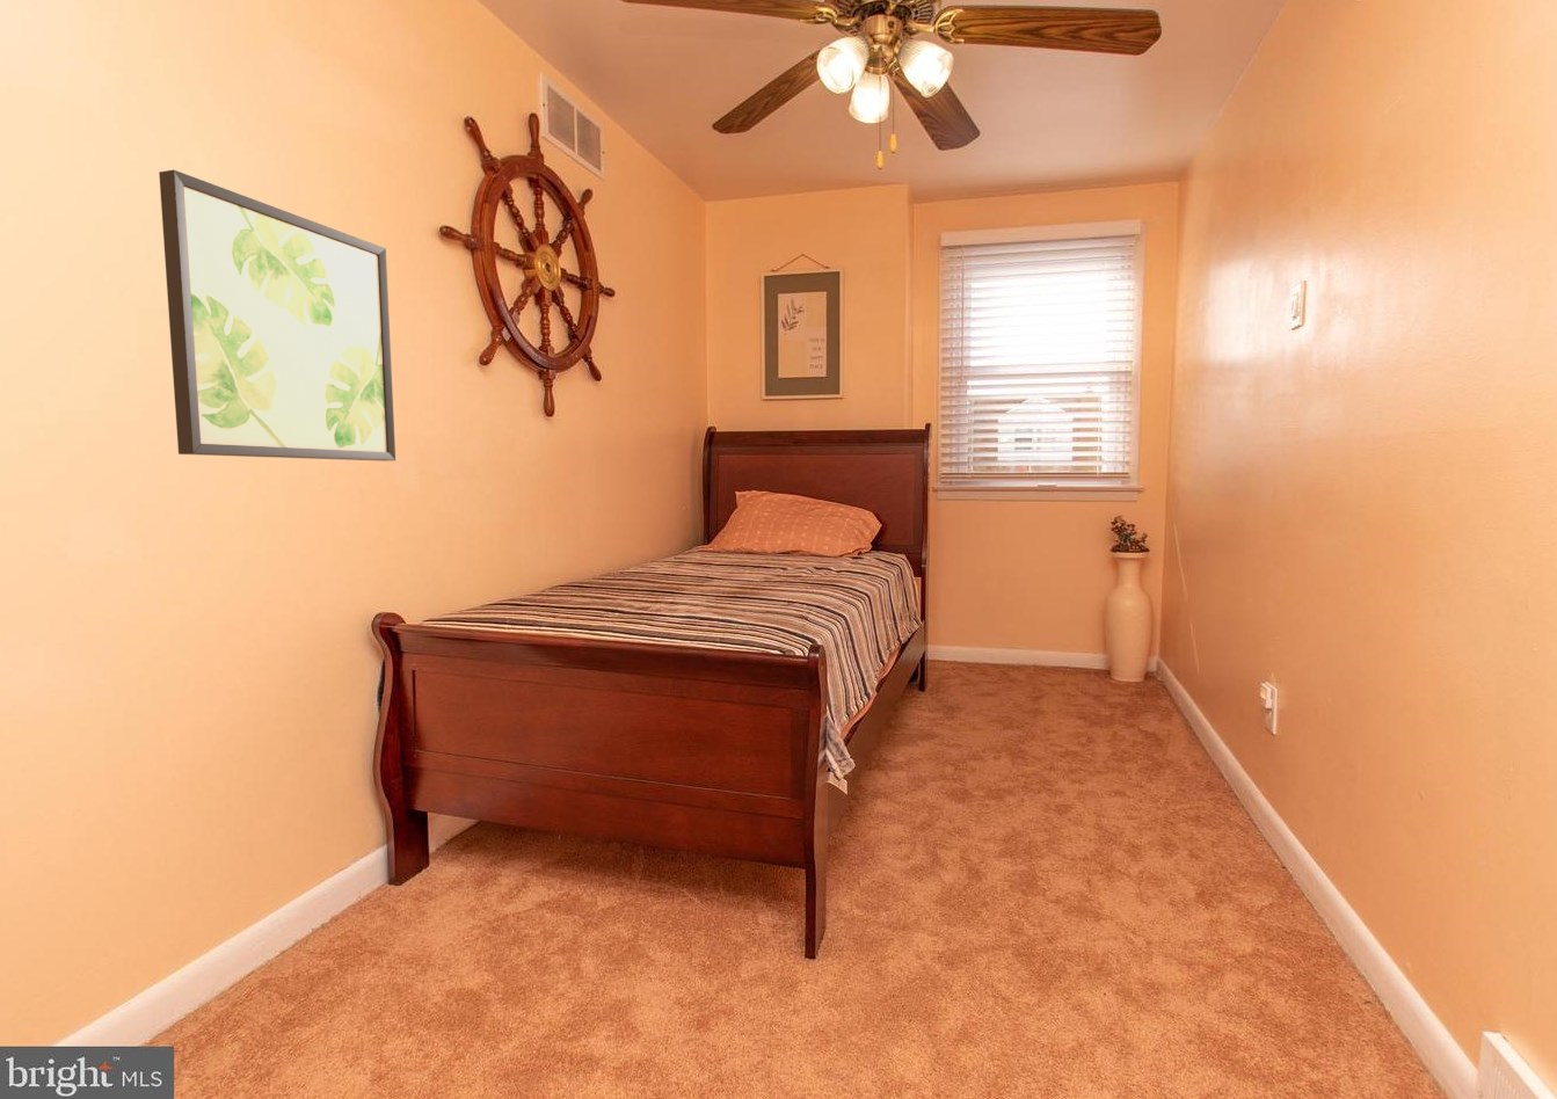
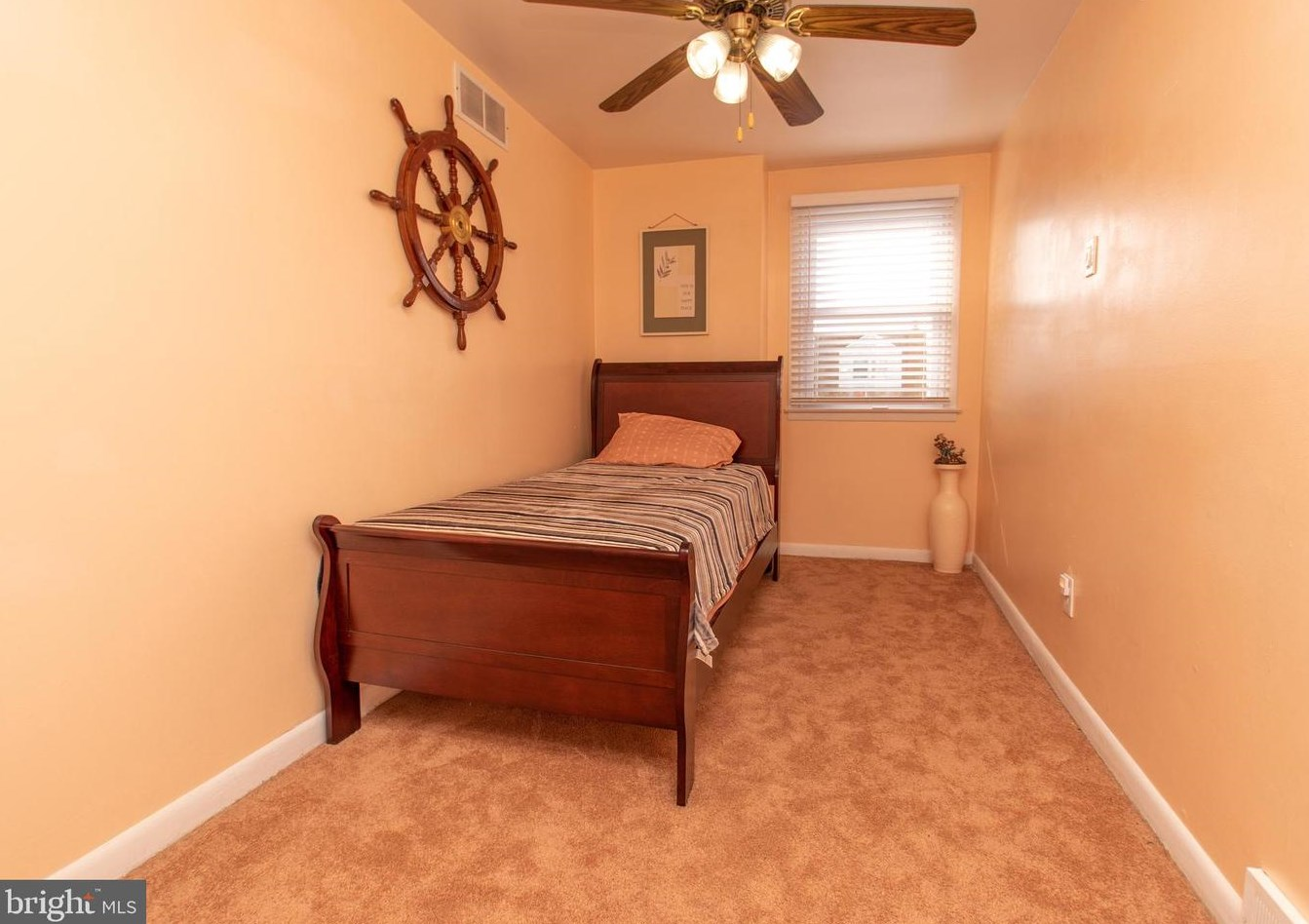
- wall art [158,168,396,463]
